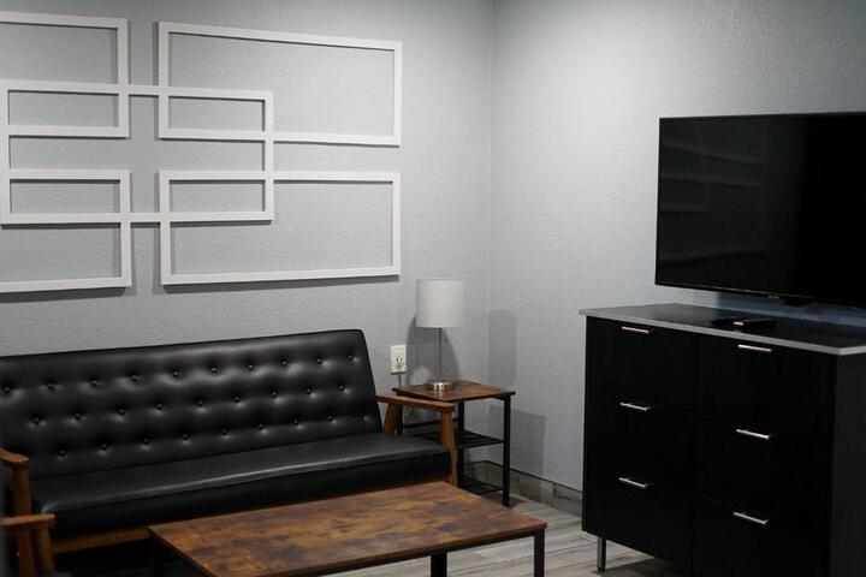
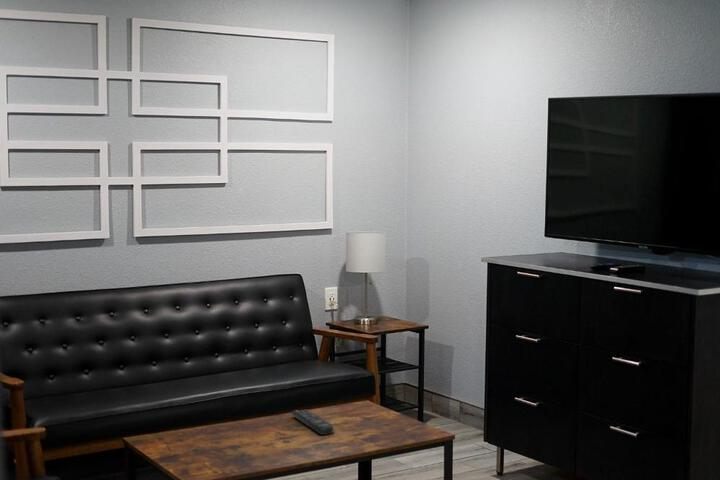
+ remote control [290,409,335,436]
